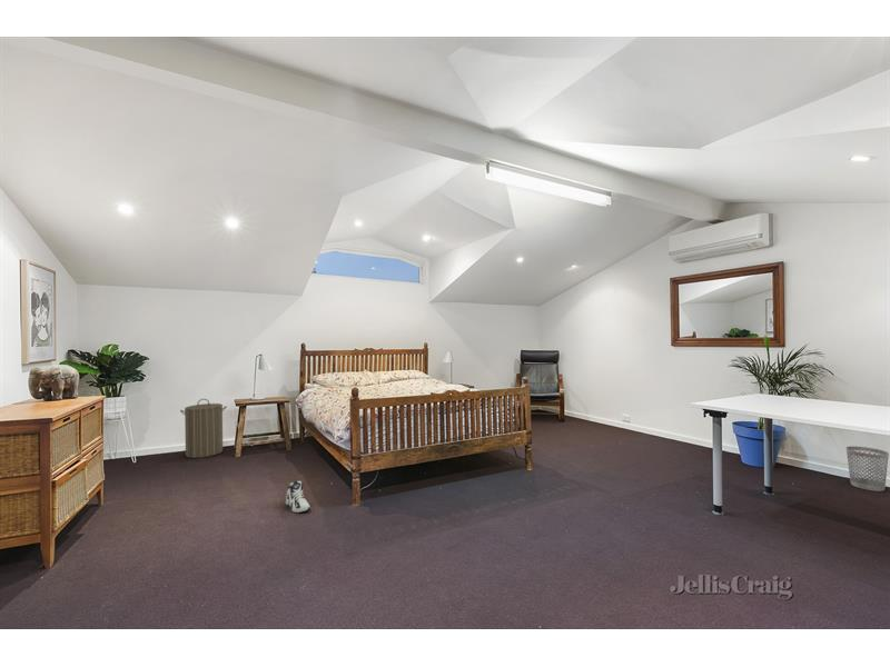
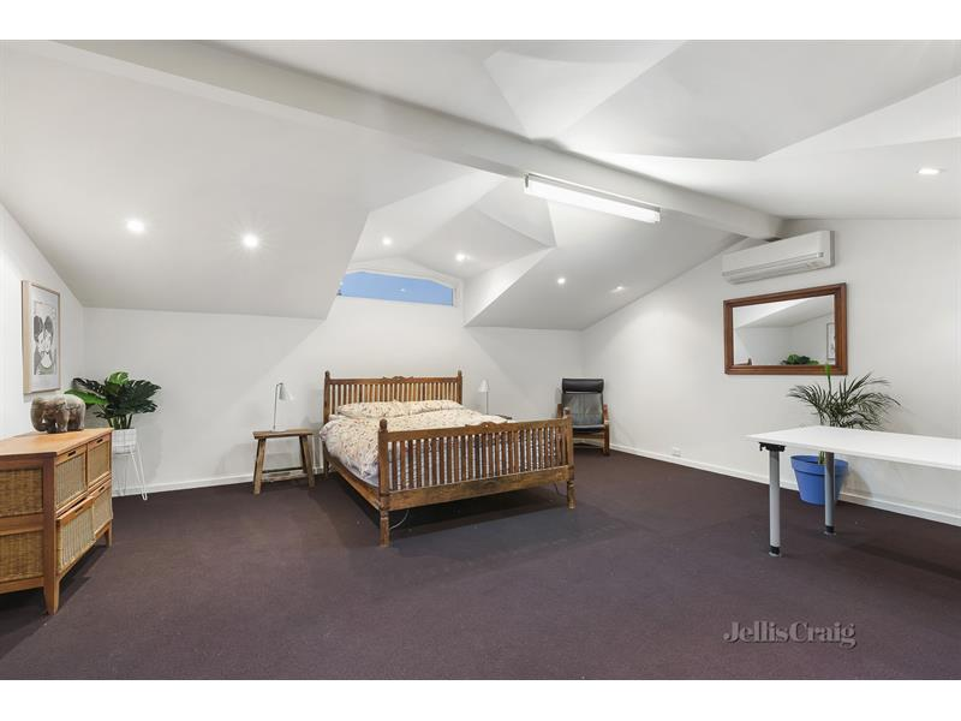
- wastebasket [846,445,890,492]
- sneaker [285,479,310,514]
- laundry hamper [179,398,228,459]
